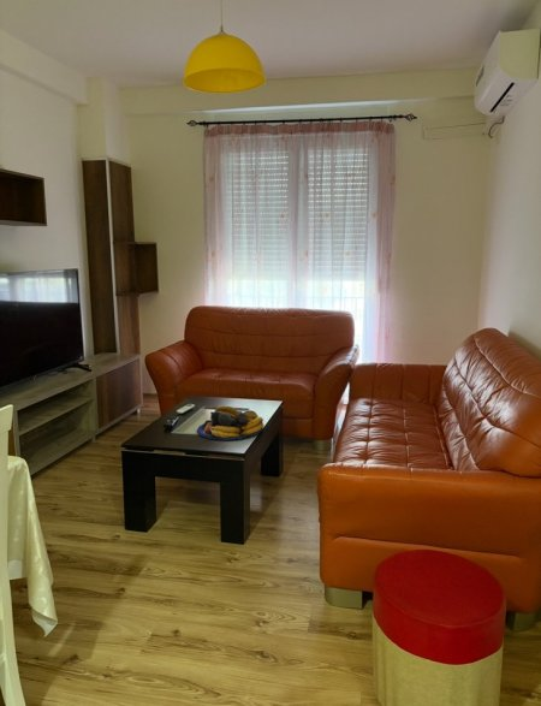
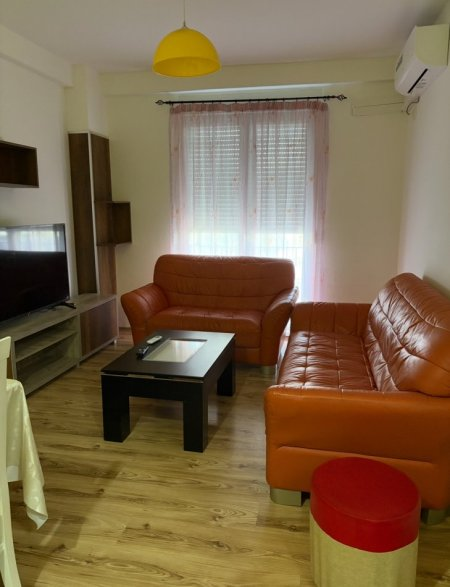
- fruit bowl [196,404,266,441]
